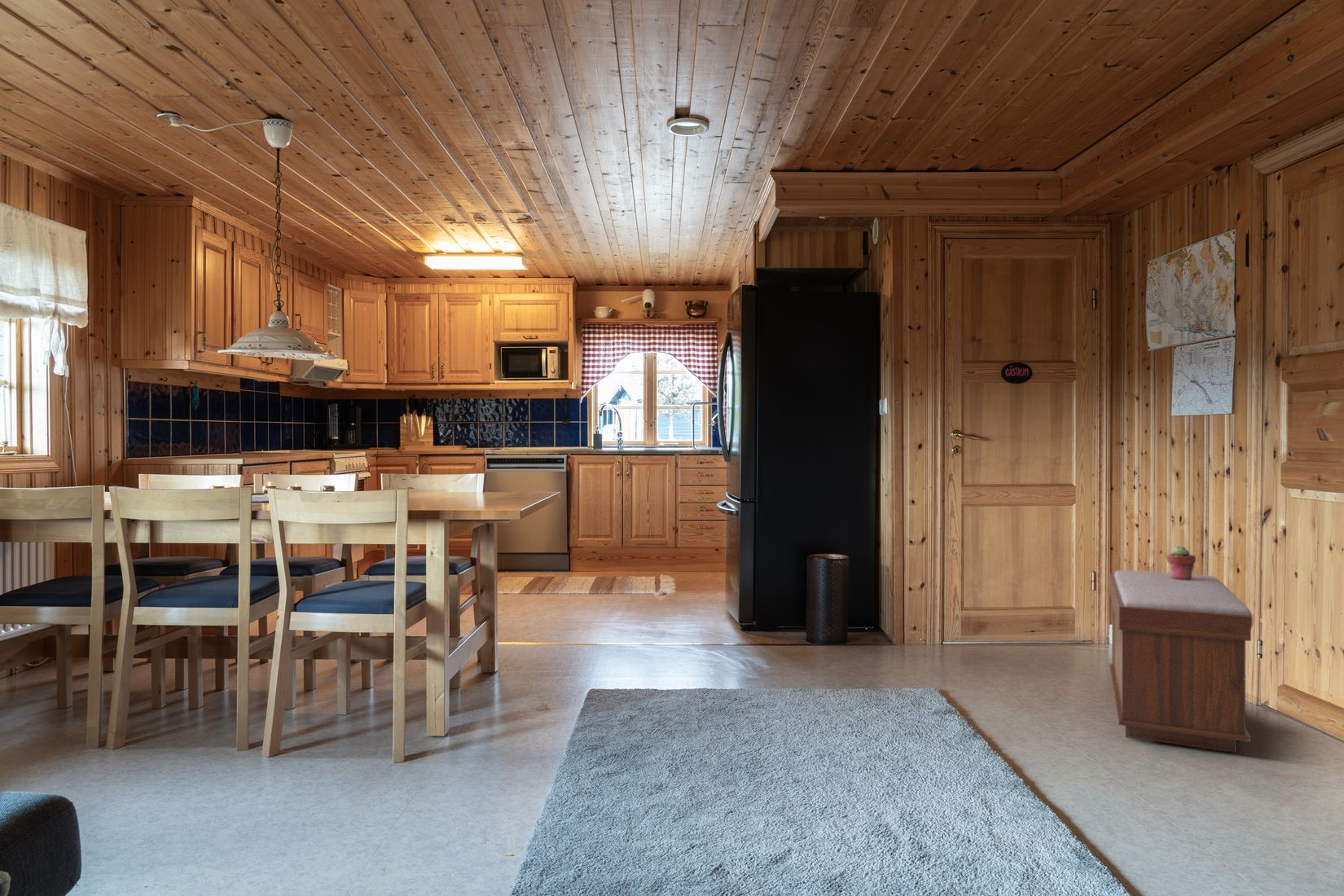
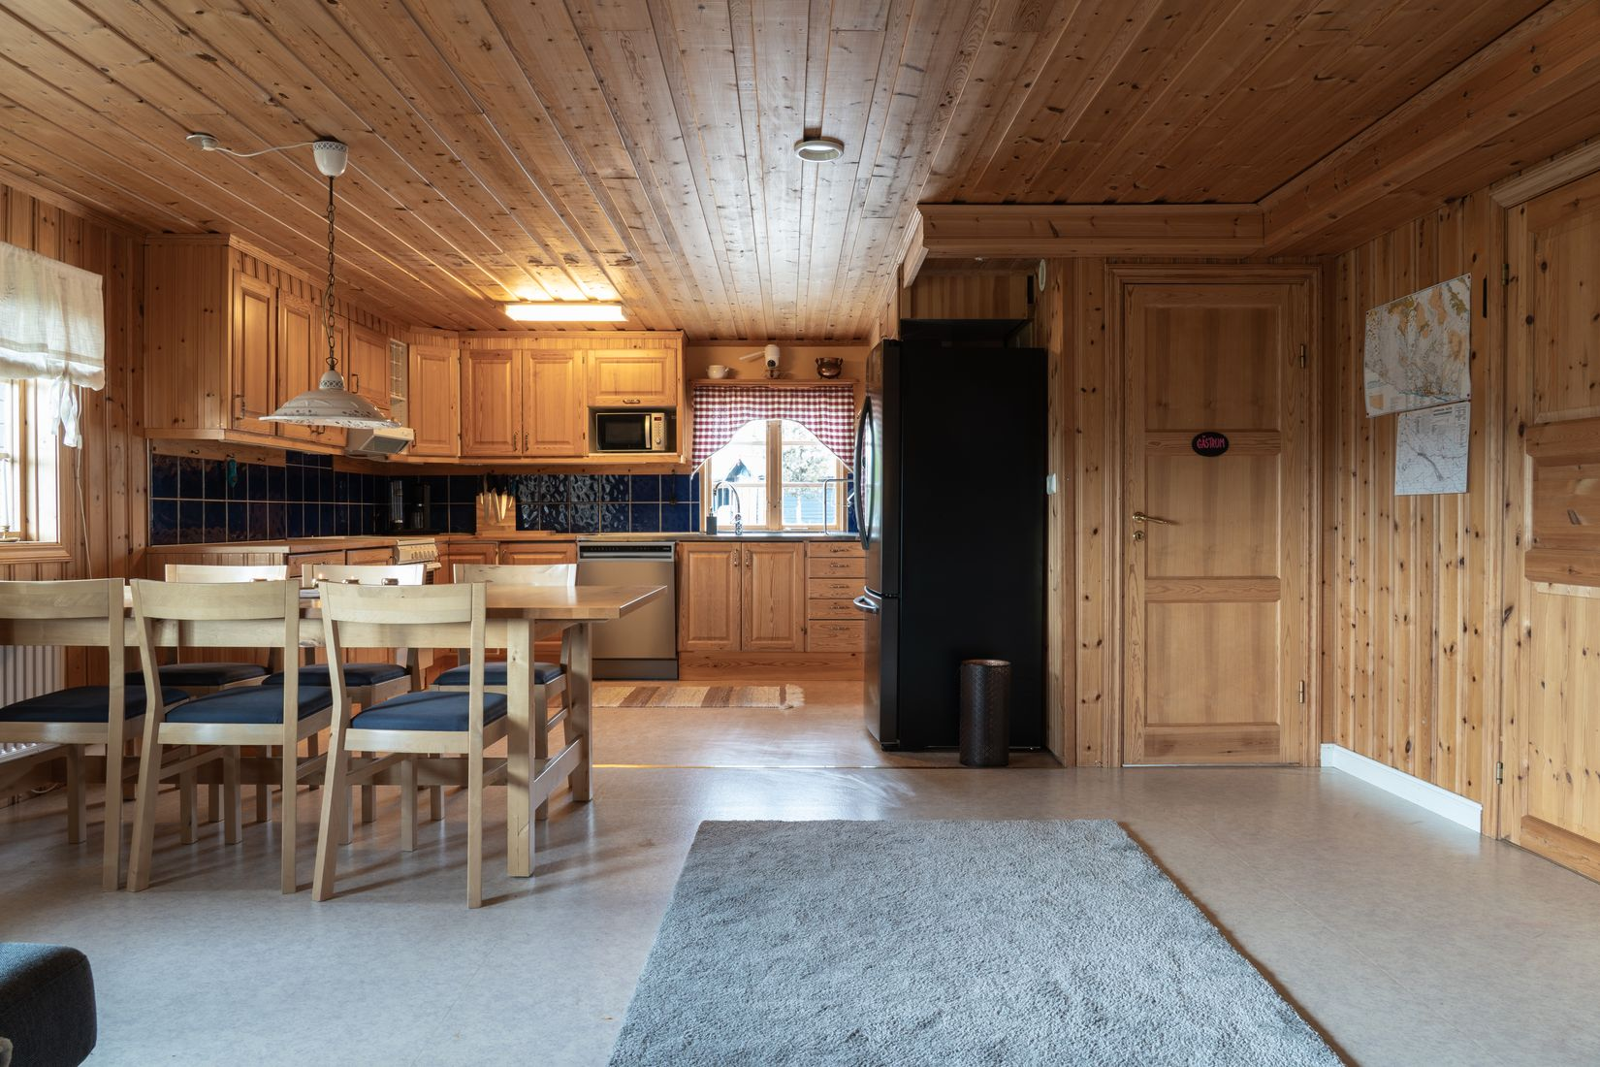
- bench [1109,569,1254,753]
- potted succulent [1166,545,1197,580]
